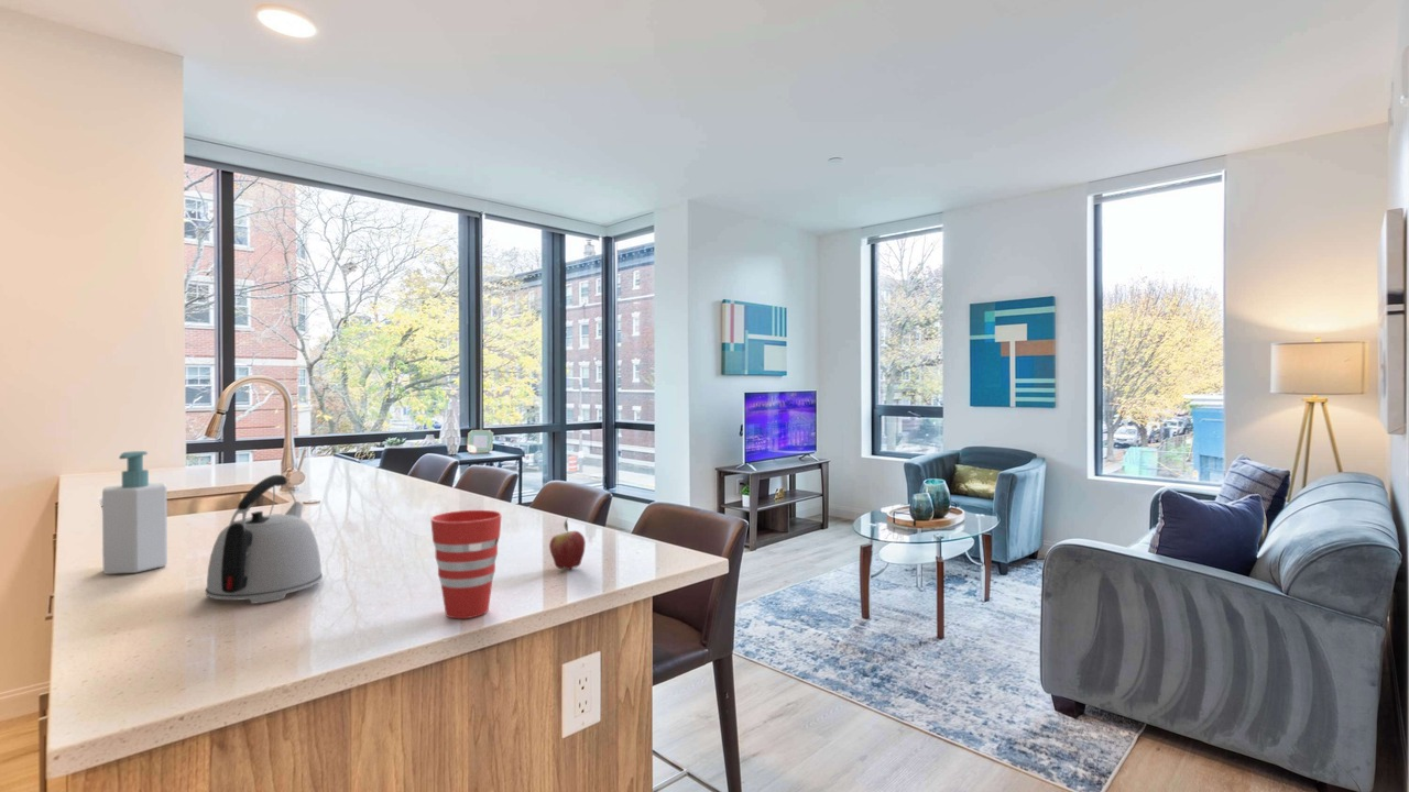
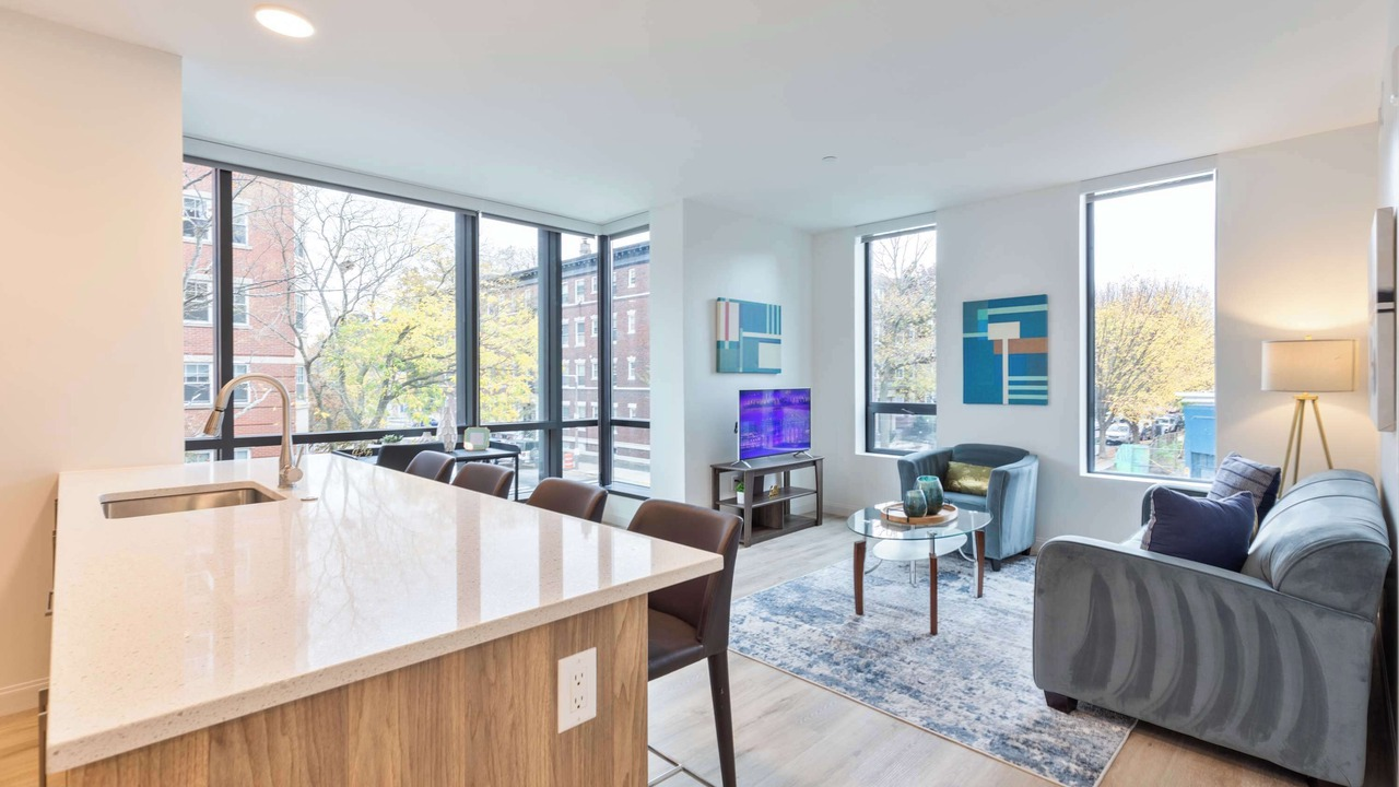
- cup [429,509,503,619]
- soap bottle [101,450,168,575]
- fruit [548,516,587,571]
- kettle [205,474,324,605]
